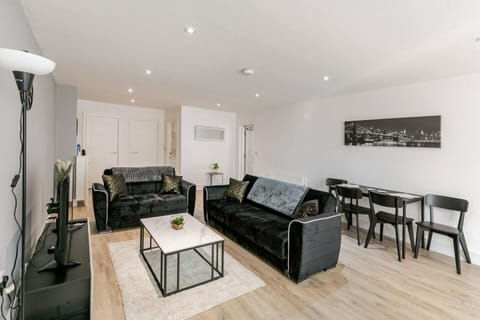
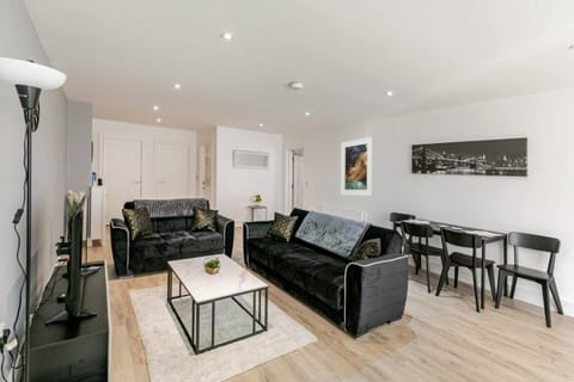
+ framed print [340,136,374,197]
